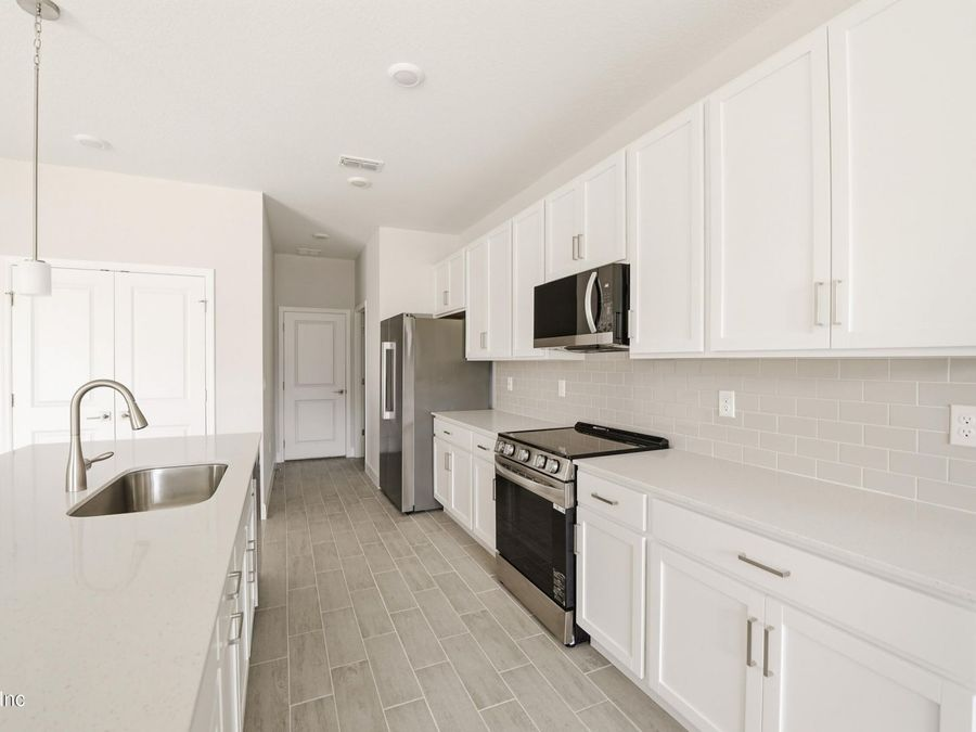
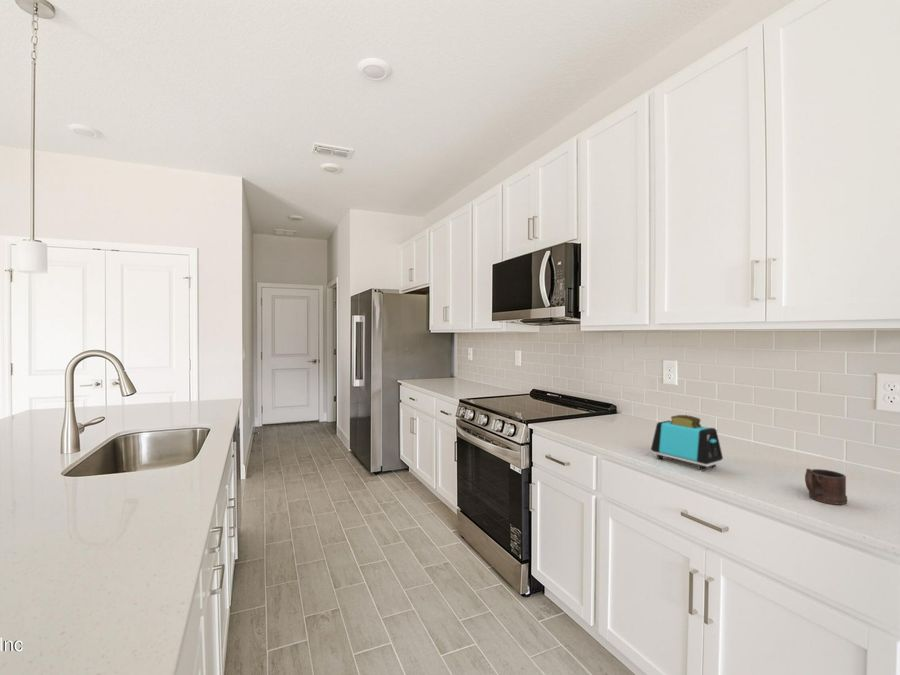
+ toaster [650,414,724,471]
+ mug [804,468,848,506]
